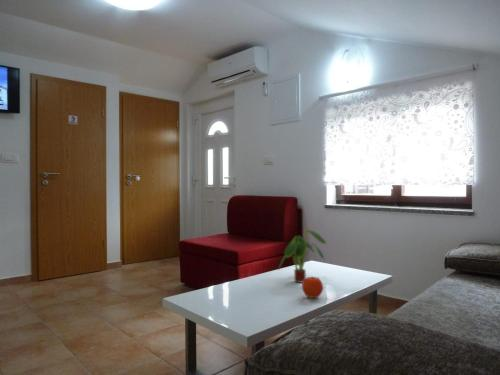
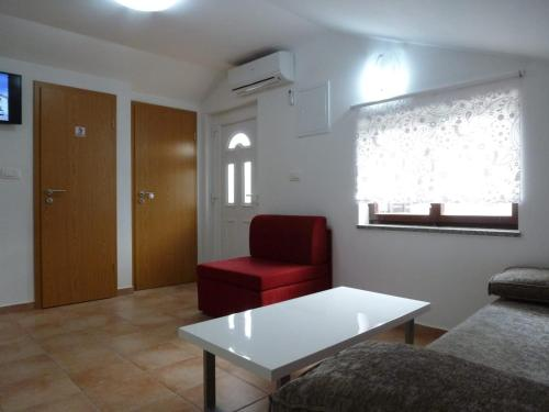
- plant [277,228,328,284]
- fruit [301,276,324,299]
